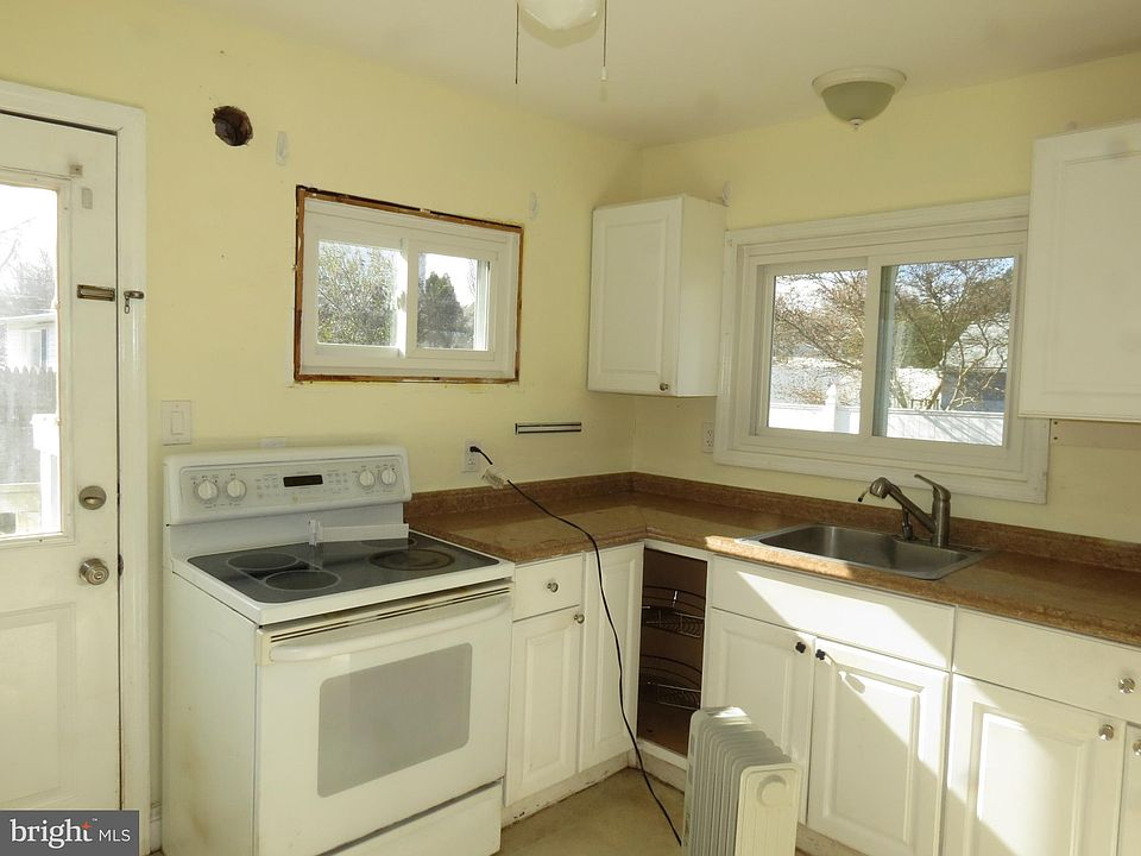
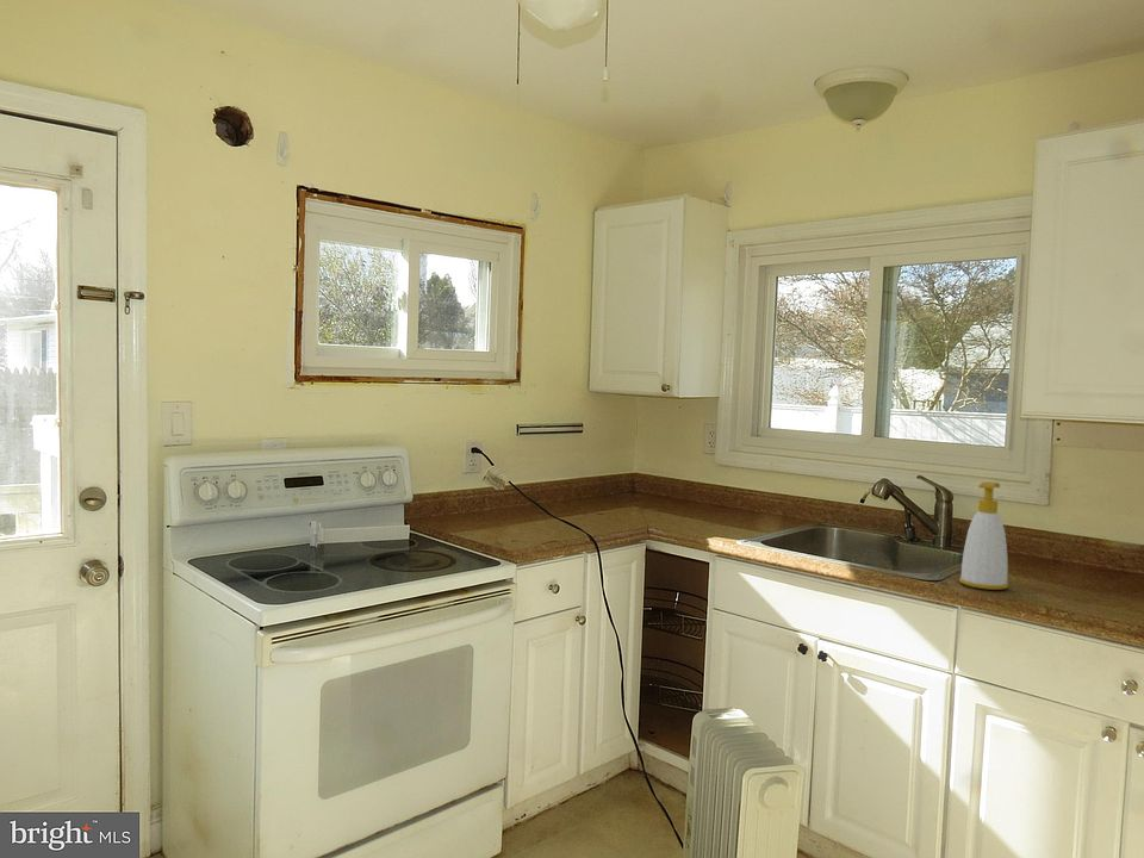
+ soap bottle [958,480,1009,591]
